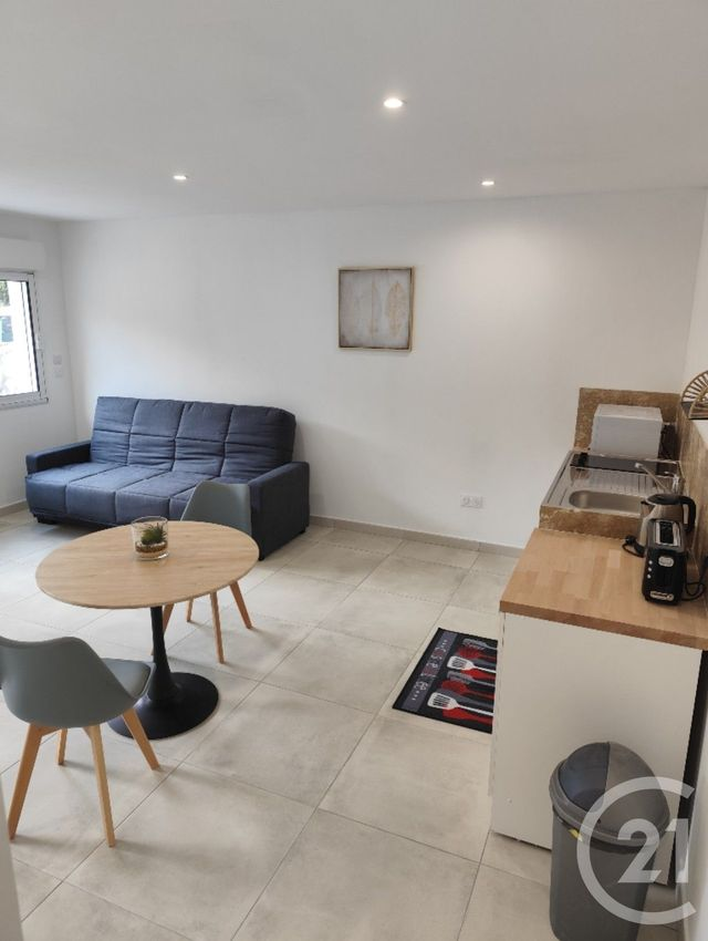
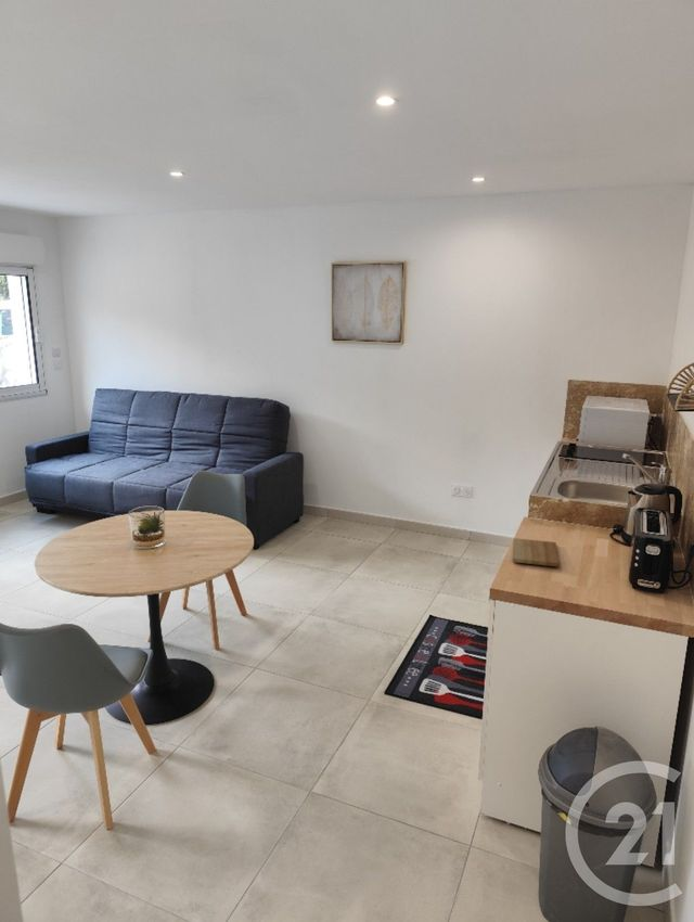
+ cutting board [512,537,561,567]
